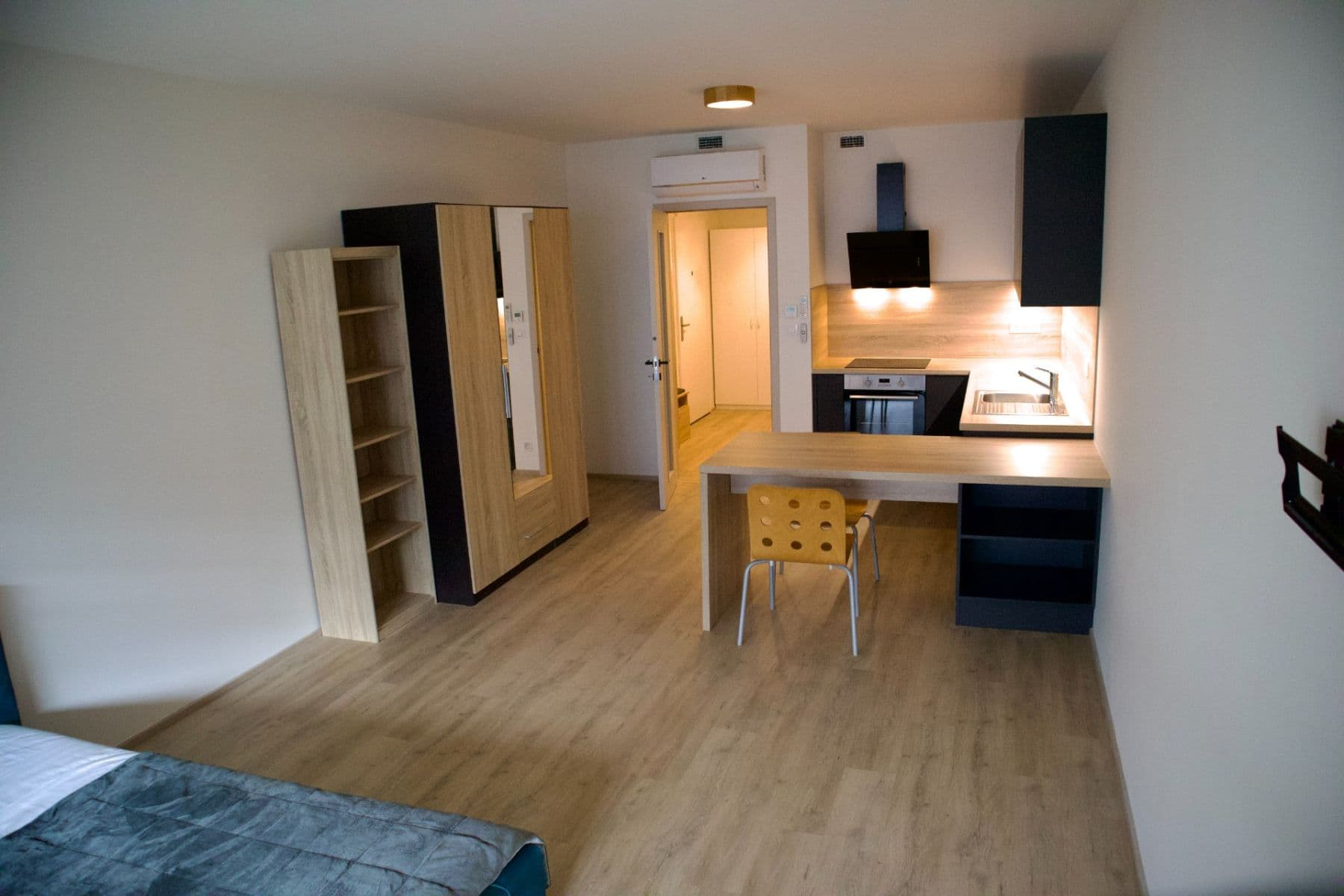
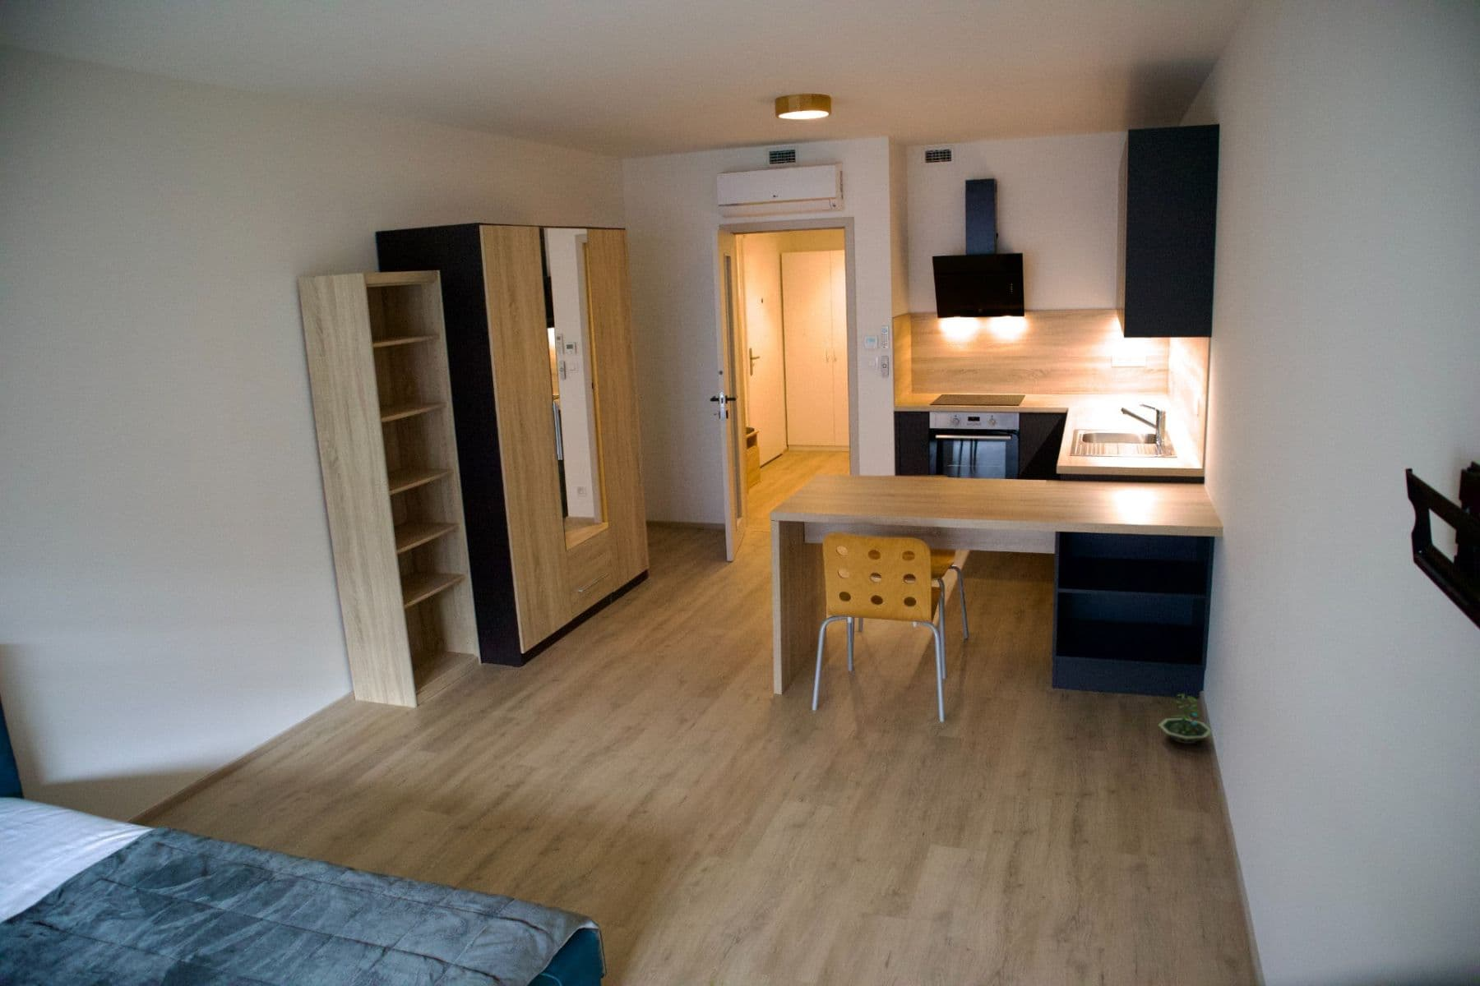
+ terrarium [1157,692,1212,744]
